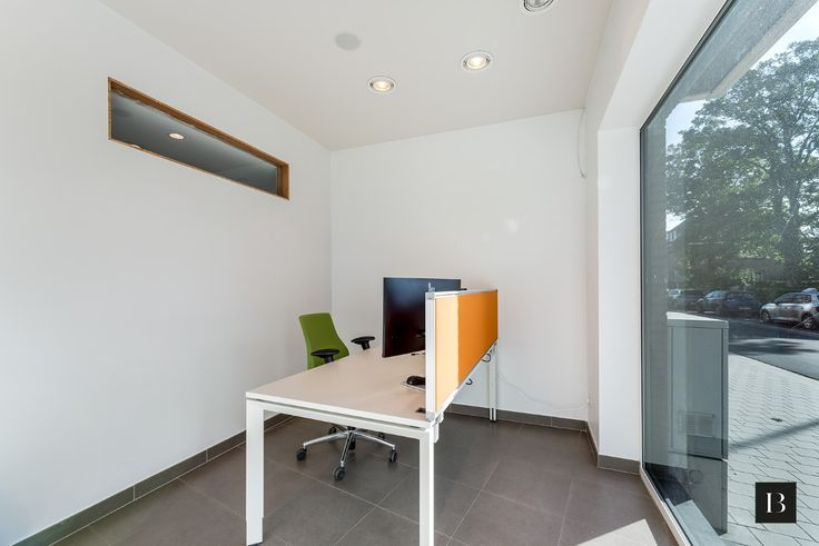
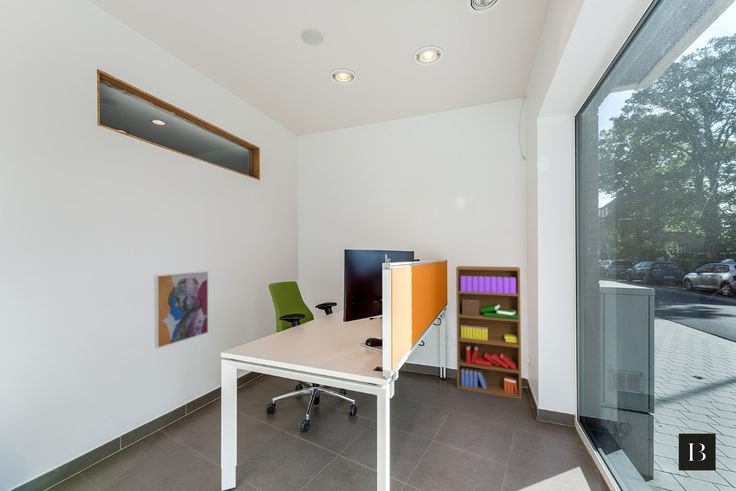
+ wall art [154,270,210,350]
+ bookshelf [455,265,522,400]
